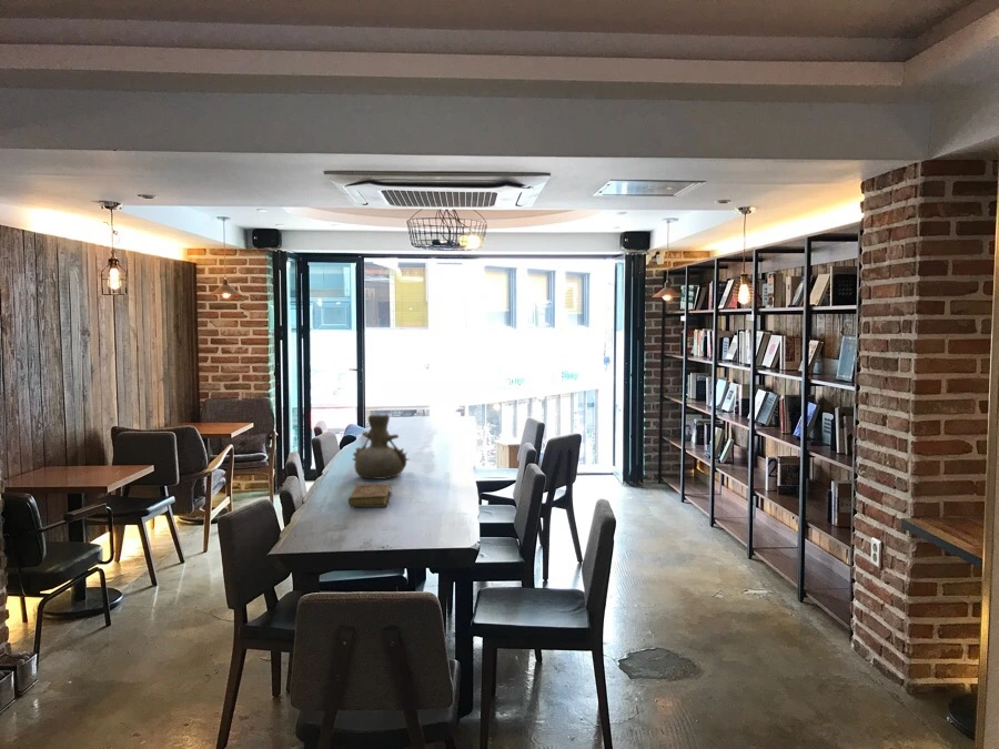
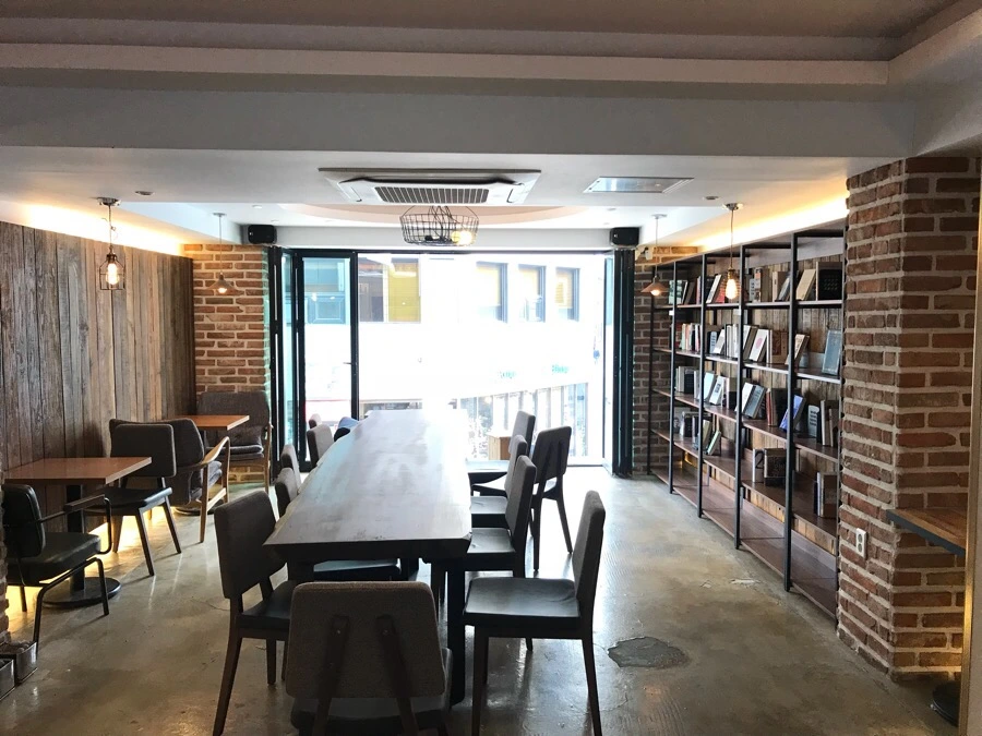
- book [347,483,393,508]
- vase [352,414,411,480]
